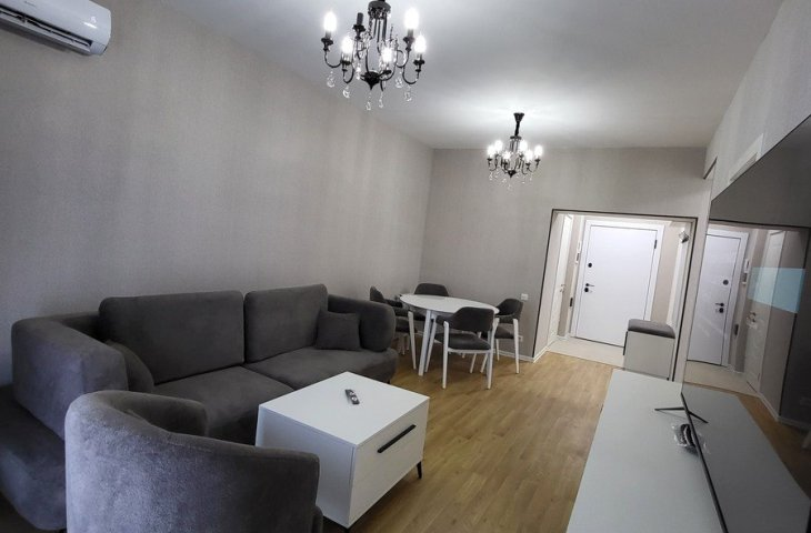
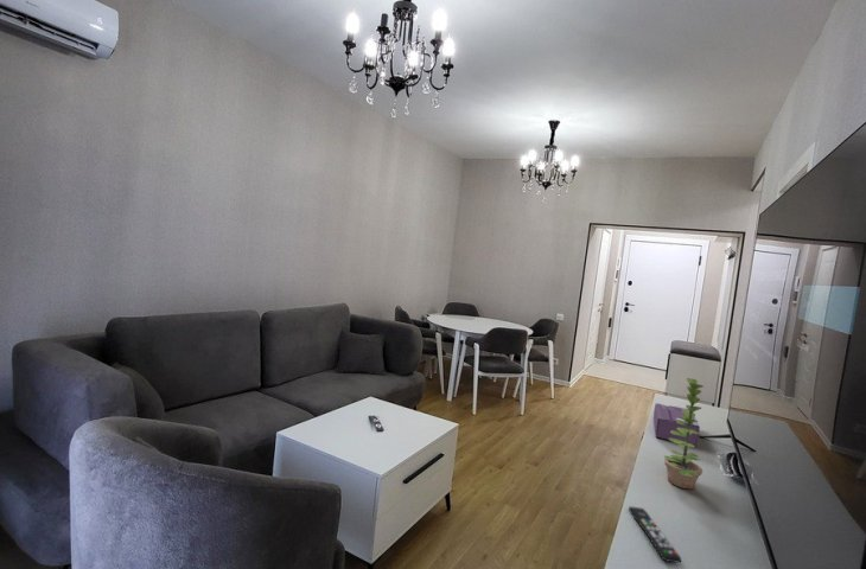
+ remote control [628,505,682,564]
+ tissue box [652,402,701,447]
+ plant [663,377,705,490]
